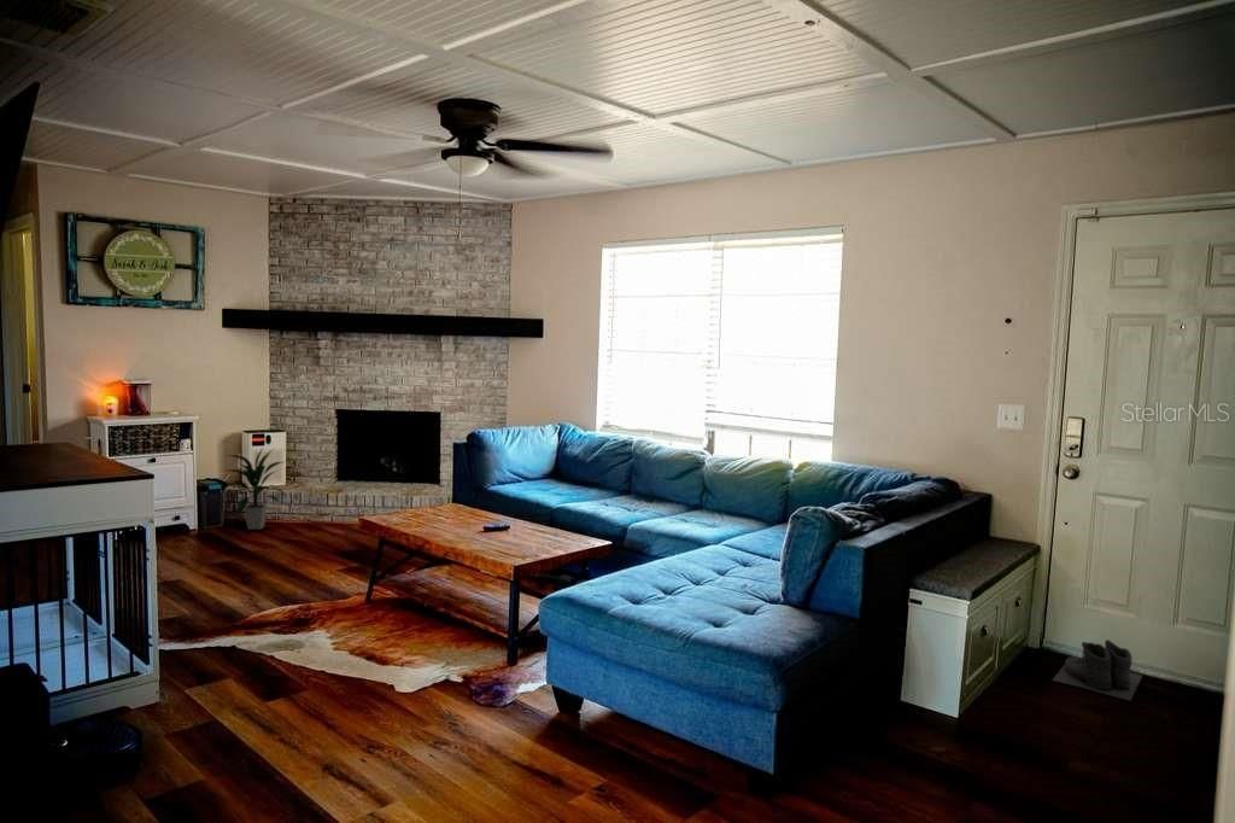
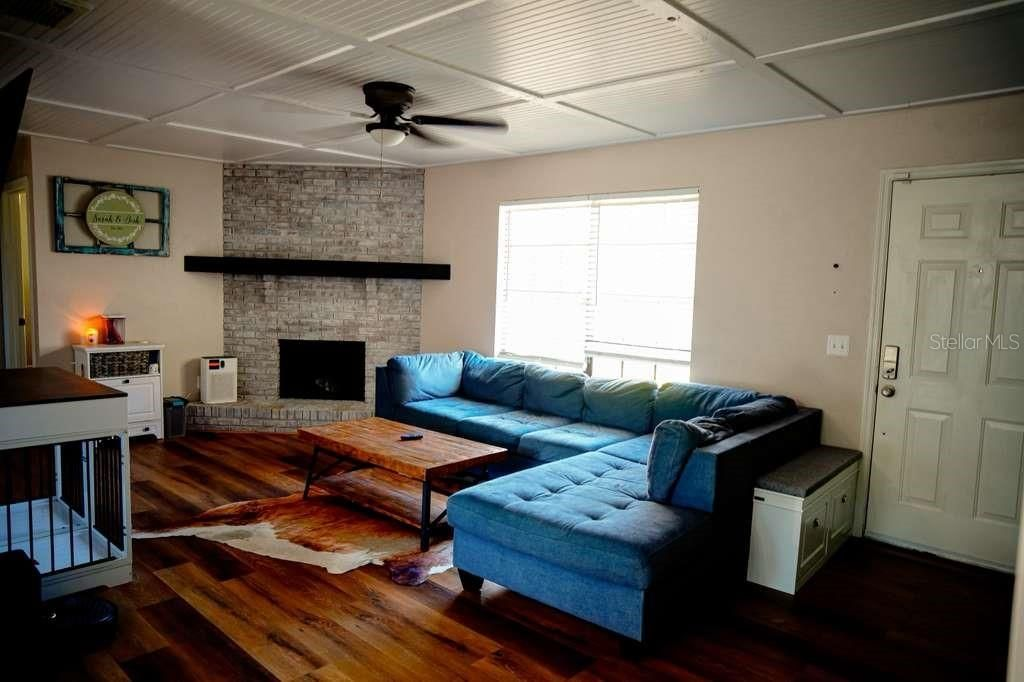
- indoor plant [226,448,288,531]
- boots [1052,638,1143,702]
